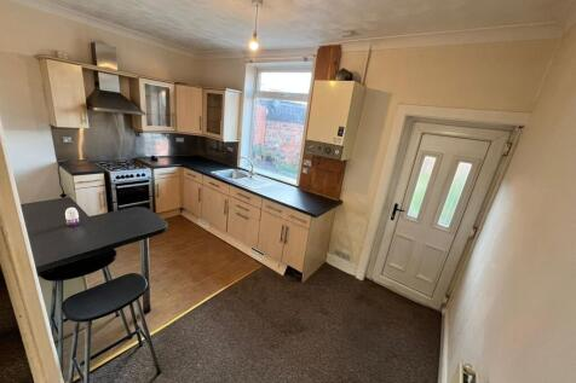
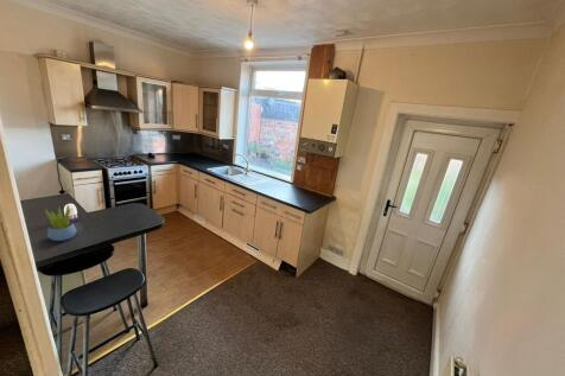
+ succulent plant [44,204,77,242]
